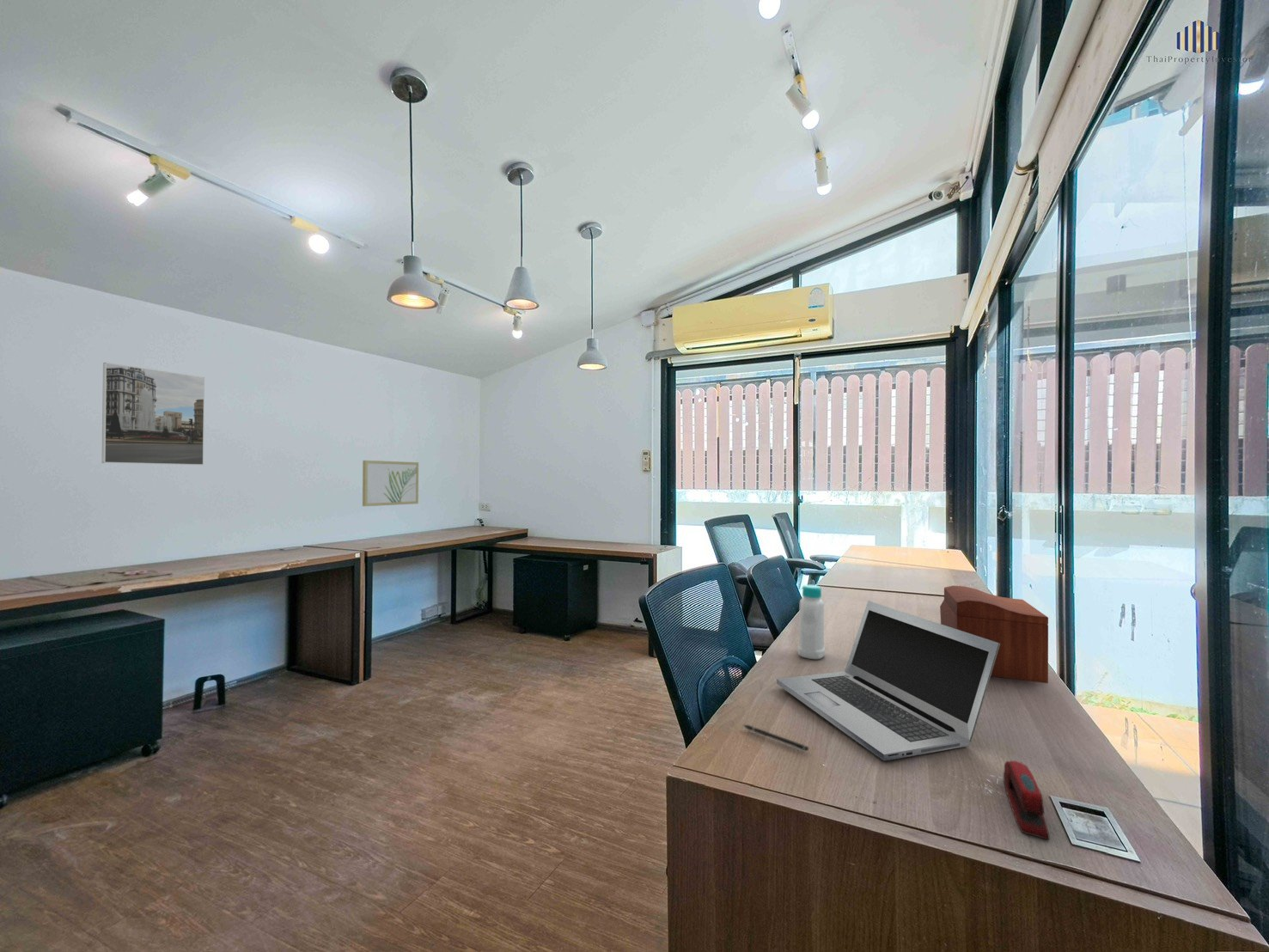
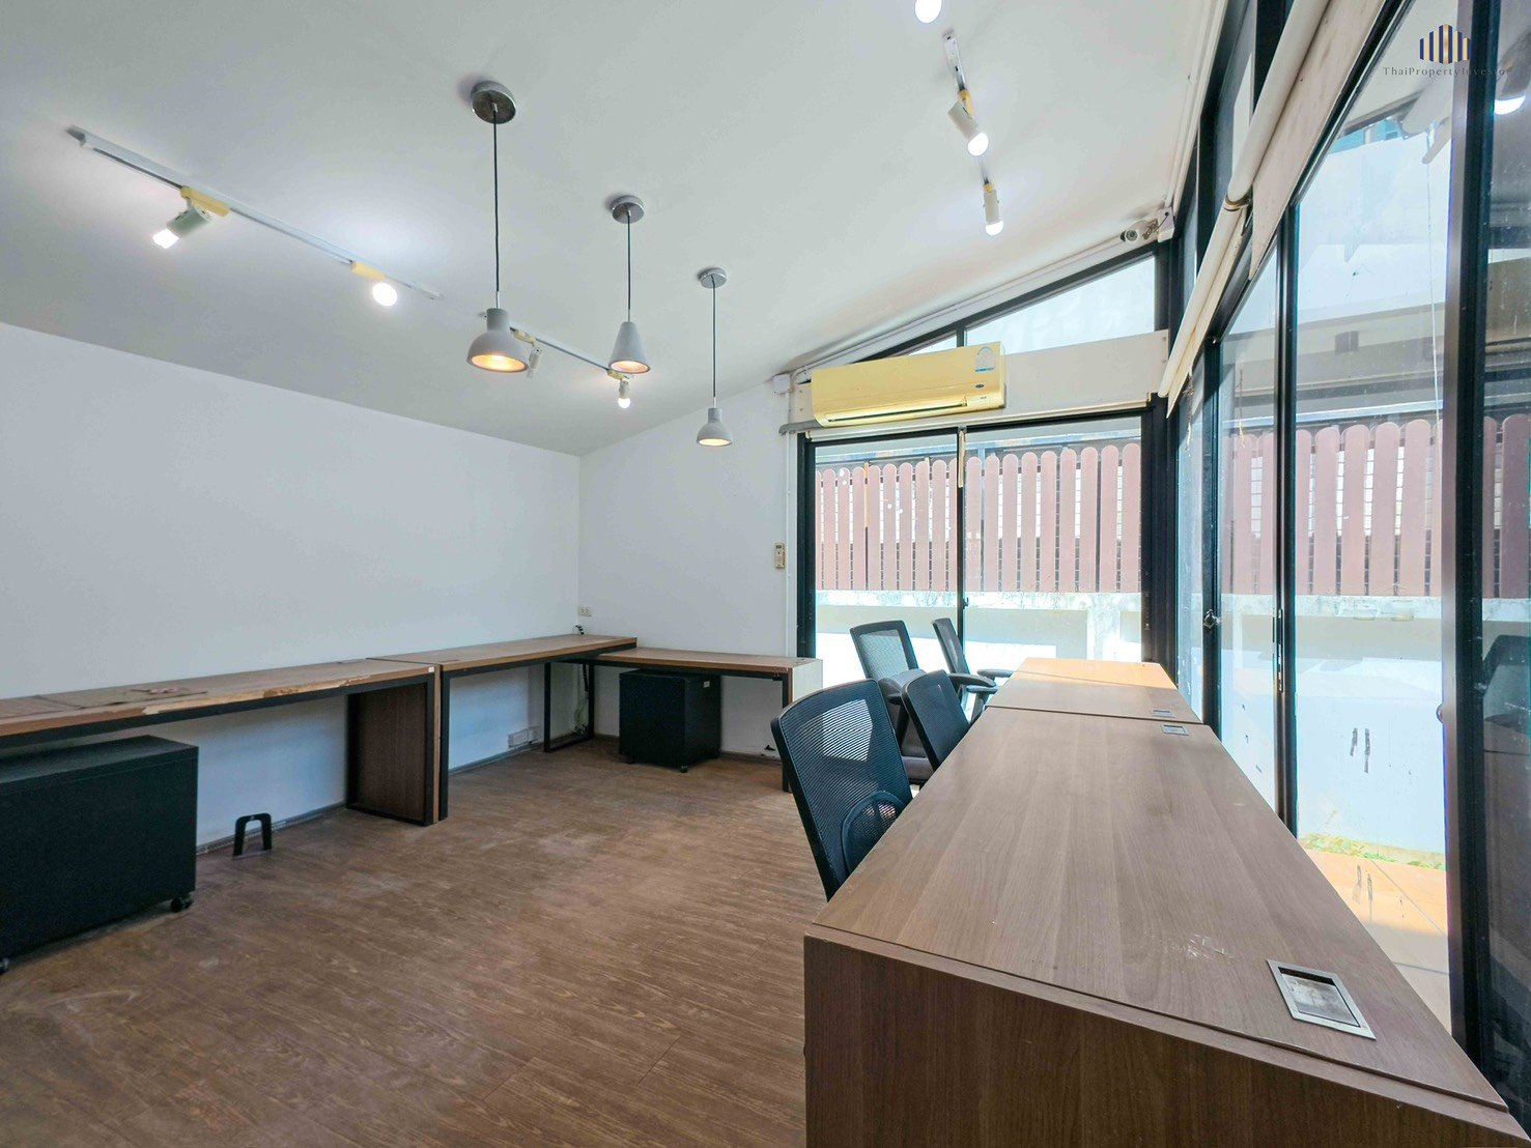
- sewing box [939,585,1049,684]
- stapler [1003,760,1051,840]
- wall art [362,460,419,507]
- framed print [101,362,205,466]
- pen [742,724,809,752]
- bottle [797,584,826,660]
- laptop [776,600,1000,761]
